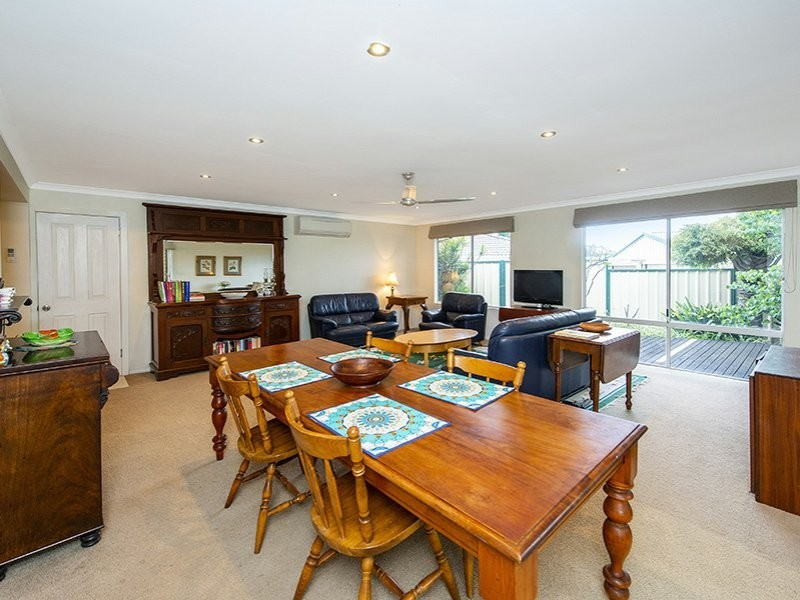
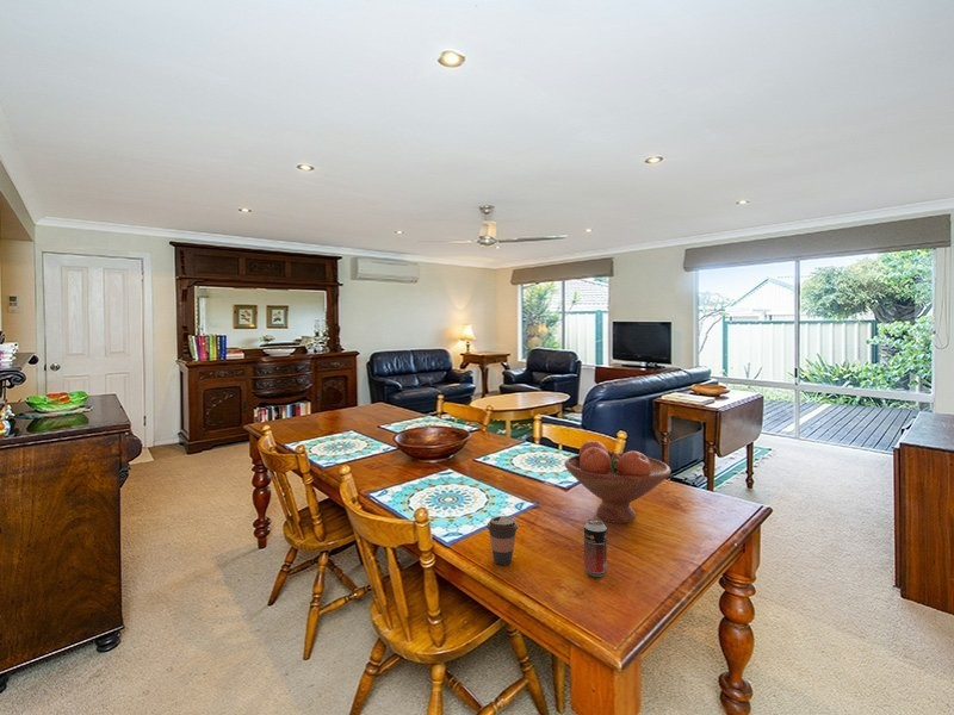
+ fruit bowl [563,440,673,524]
+ beverage can [583,518,608,578]
+ coffee cup [485,515,520,566]
